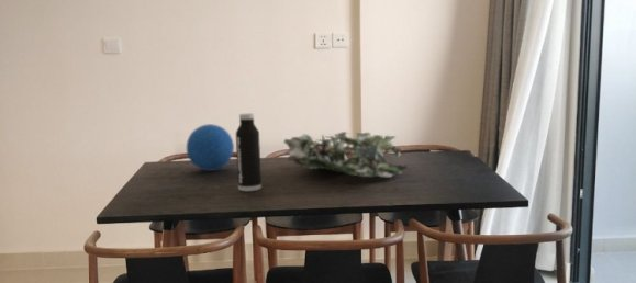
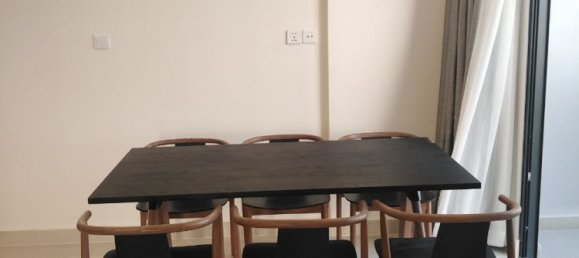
- water bottle [235,112,263,192]
- decorative ball [186,123,235,172]
- plant [282,131,410,179]
